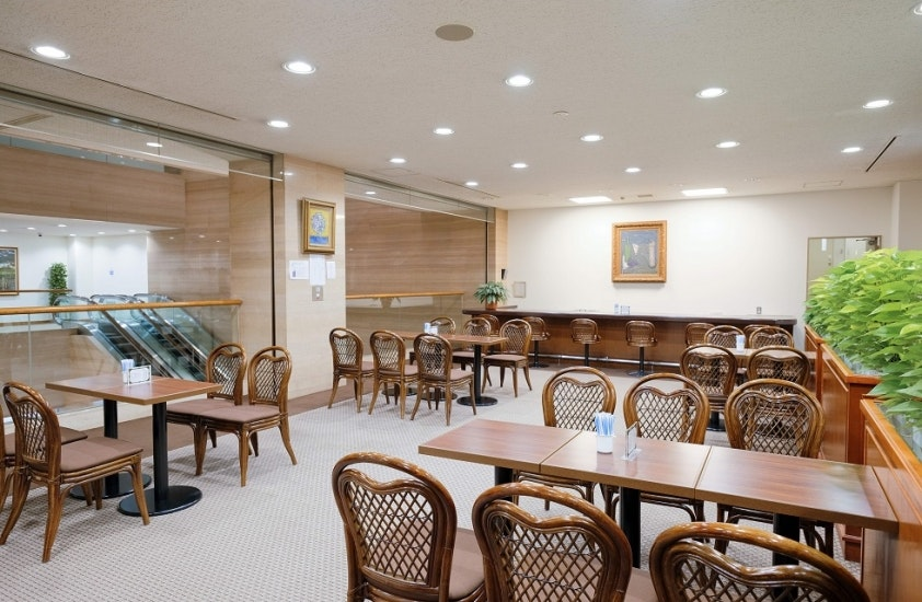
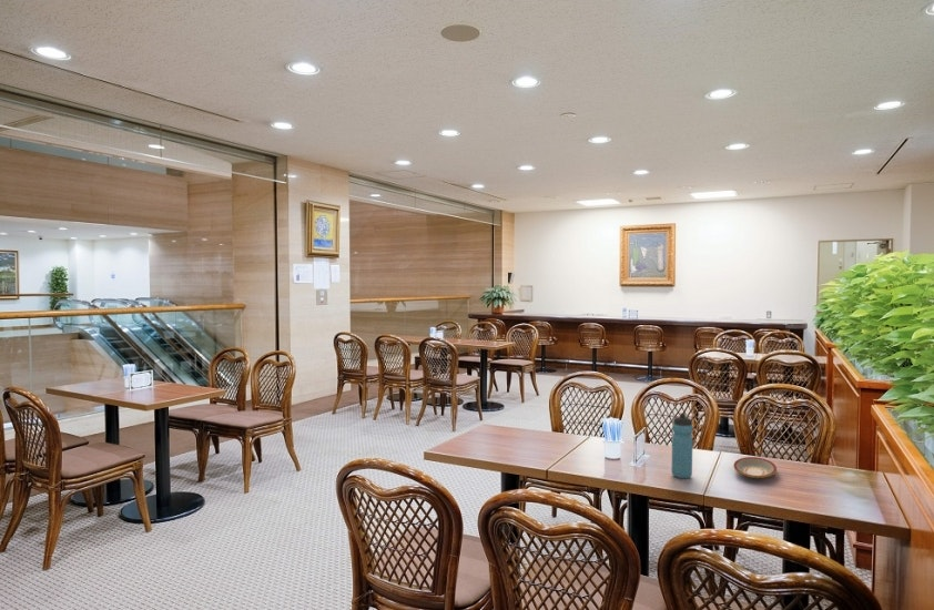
+ plate [732,456,778,479]
+ water bottle [670,411,694,479]
